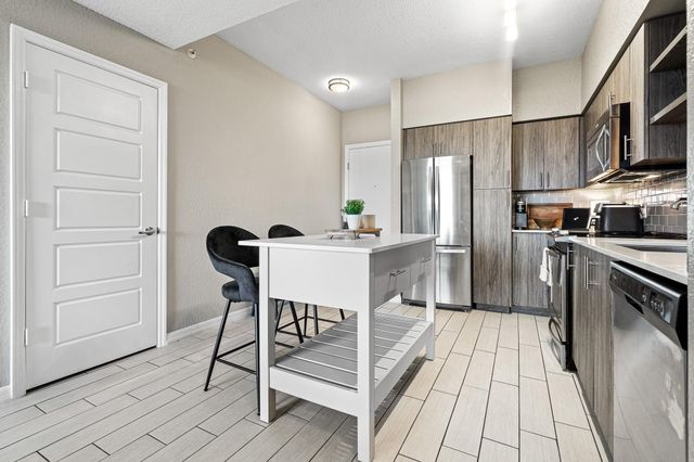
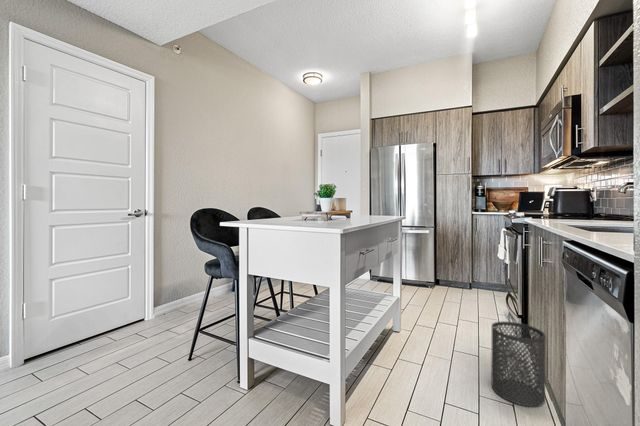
+ trash can [490,320,547,408]
